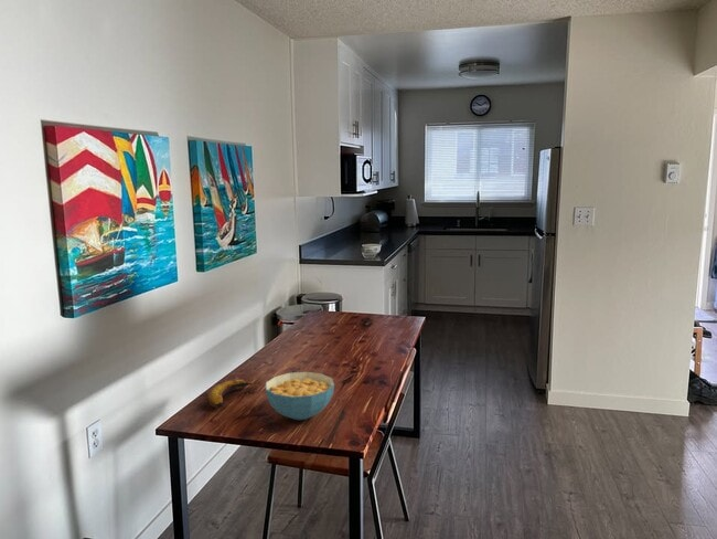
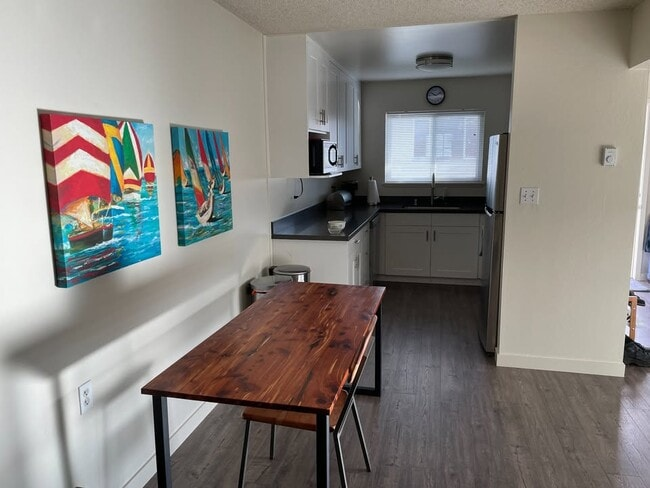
- banana [206,379,263,409]
- cereal bowl [265,371,335,421]
